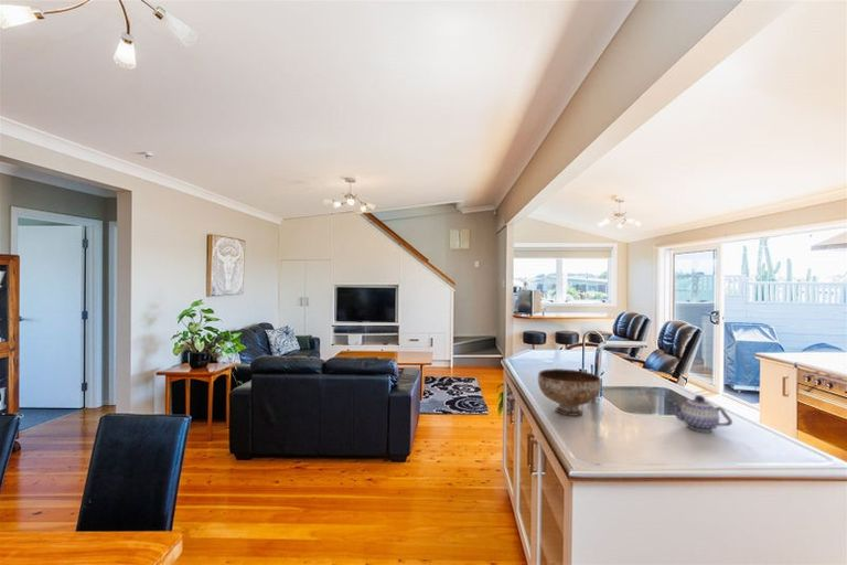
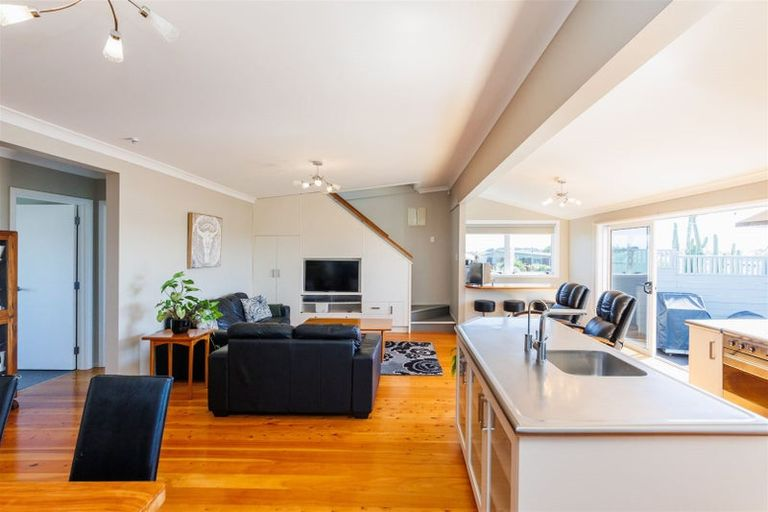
- bowl [537,367,602,417]
- teapot [666,394,733,433]
